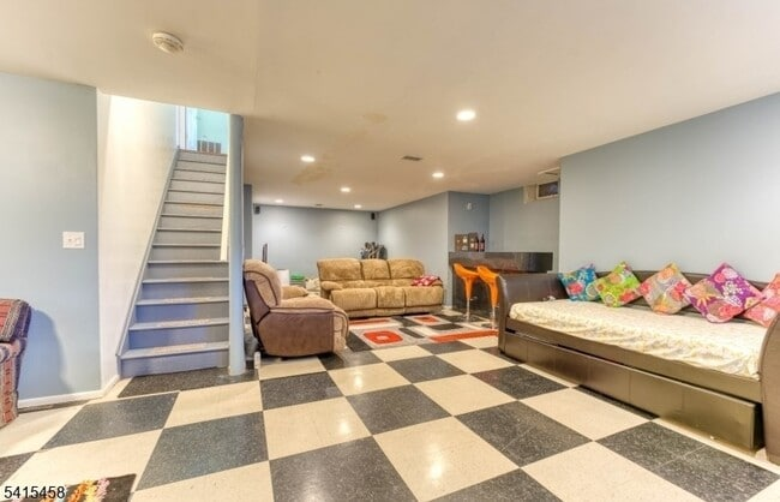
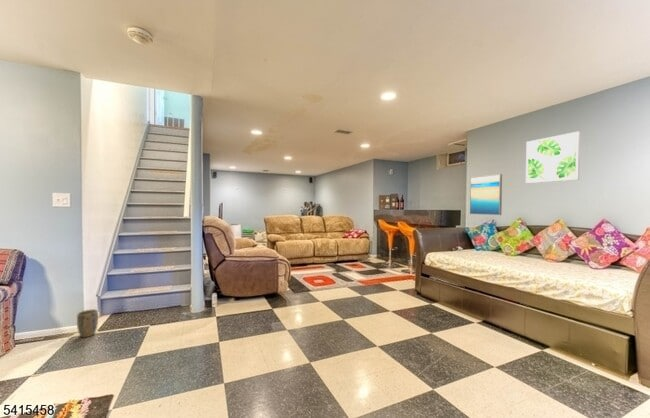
+ plant pot [76,308,99,339]
+ wall art [469,173,503,216]
+ wall art [525,130,581,184]
